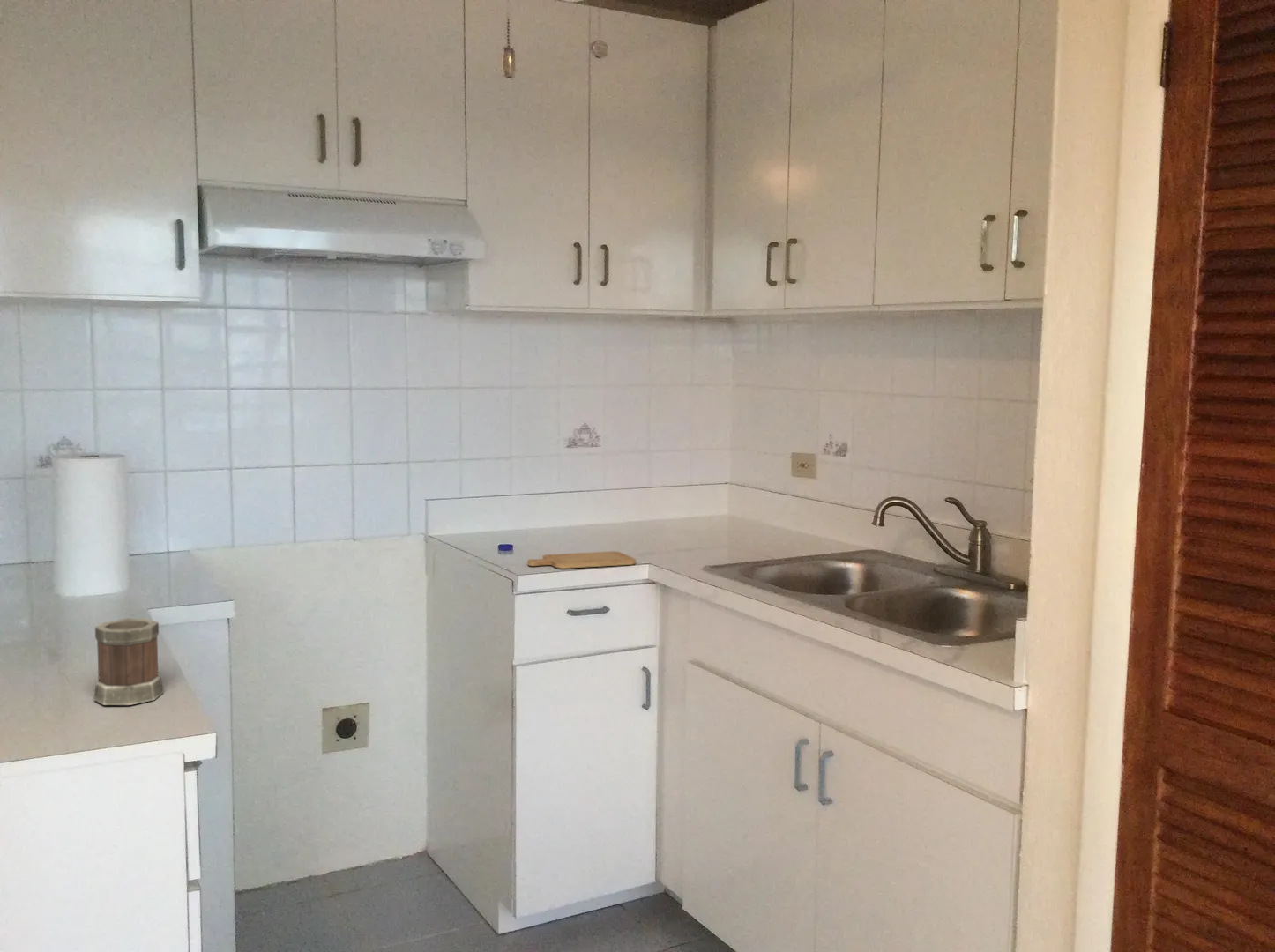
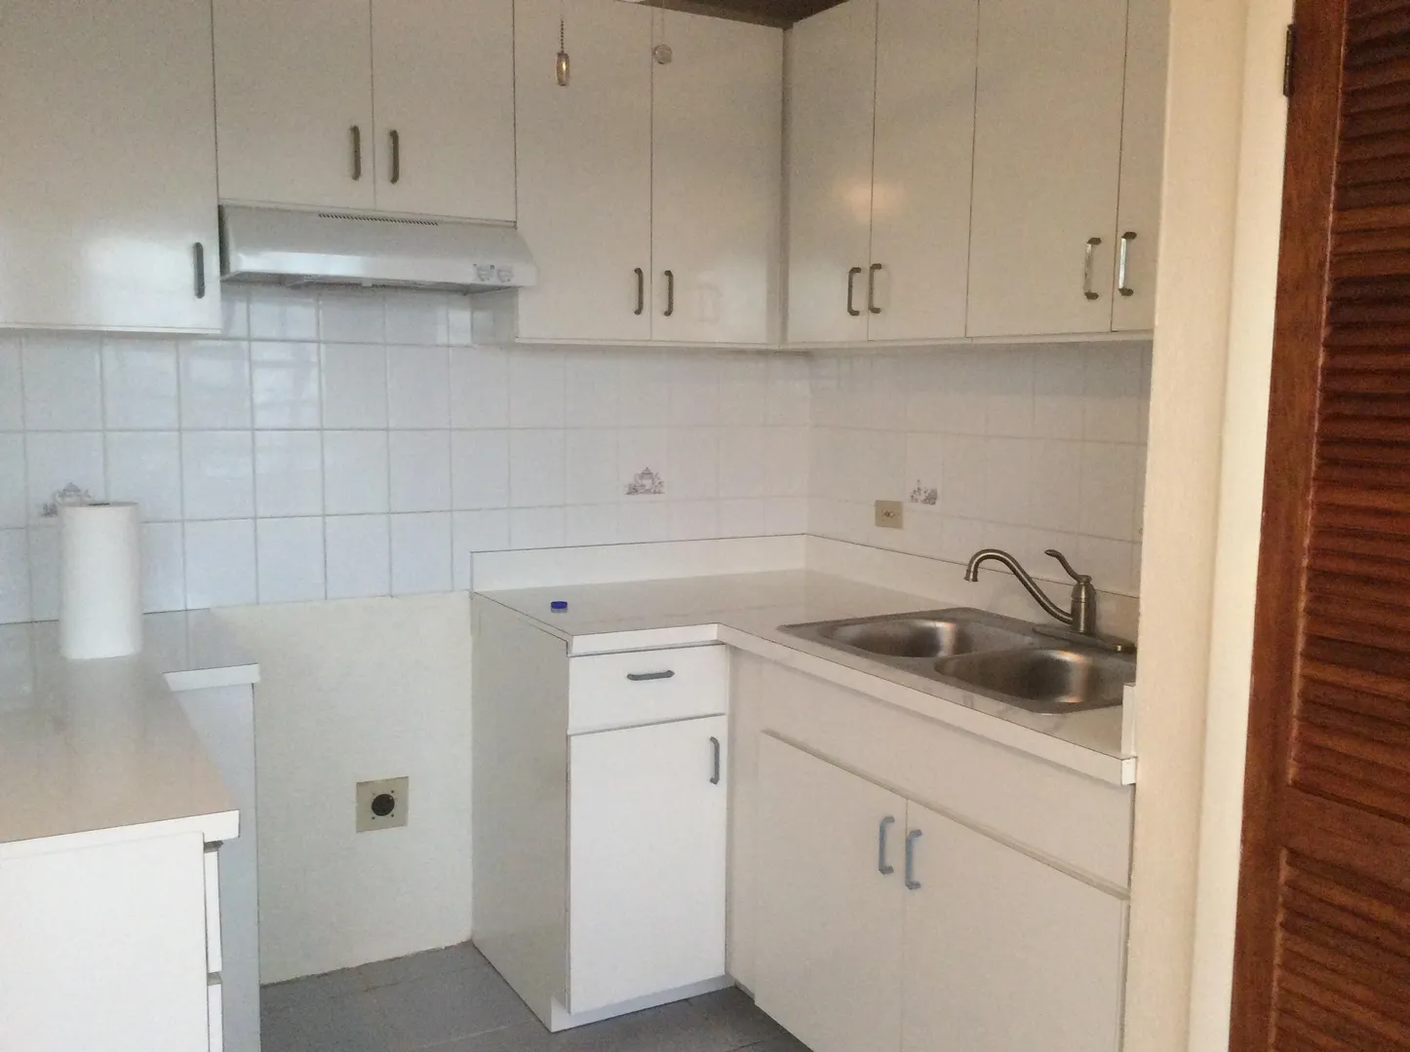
- mug [93,618,165,706]
- chopping board [526,550,637,569]
